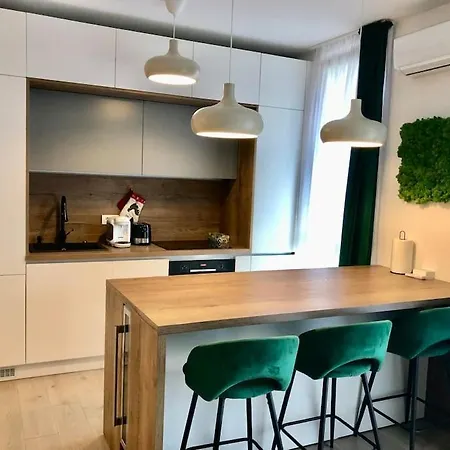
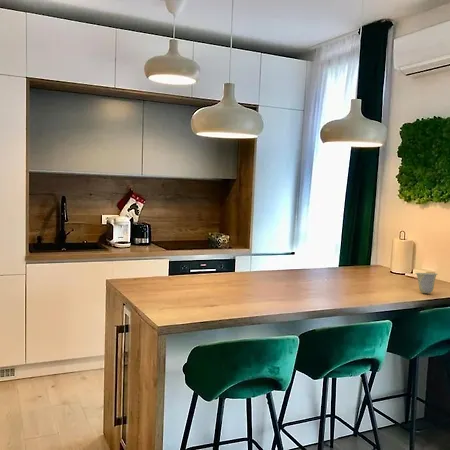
+ cup [414,272,438,294]
